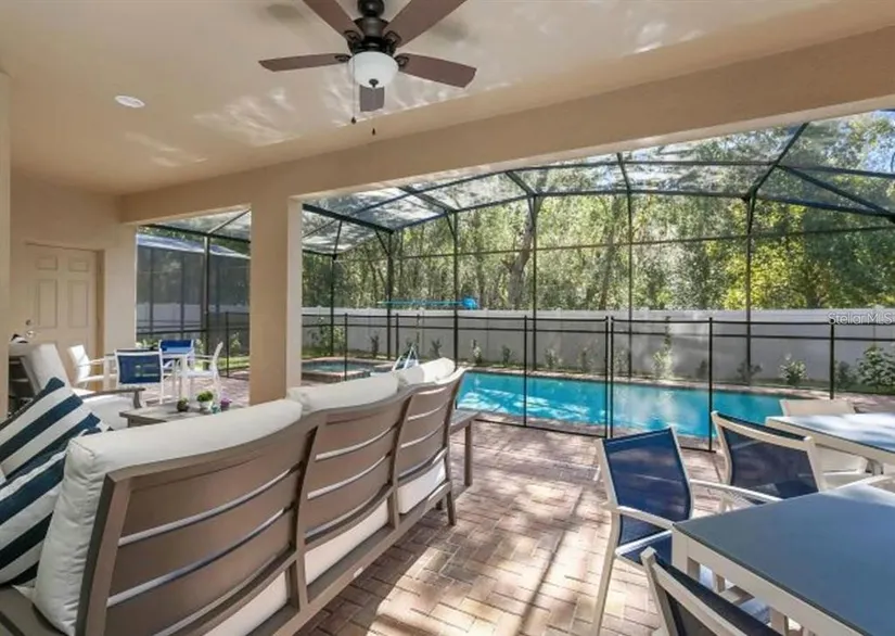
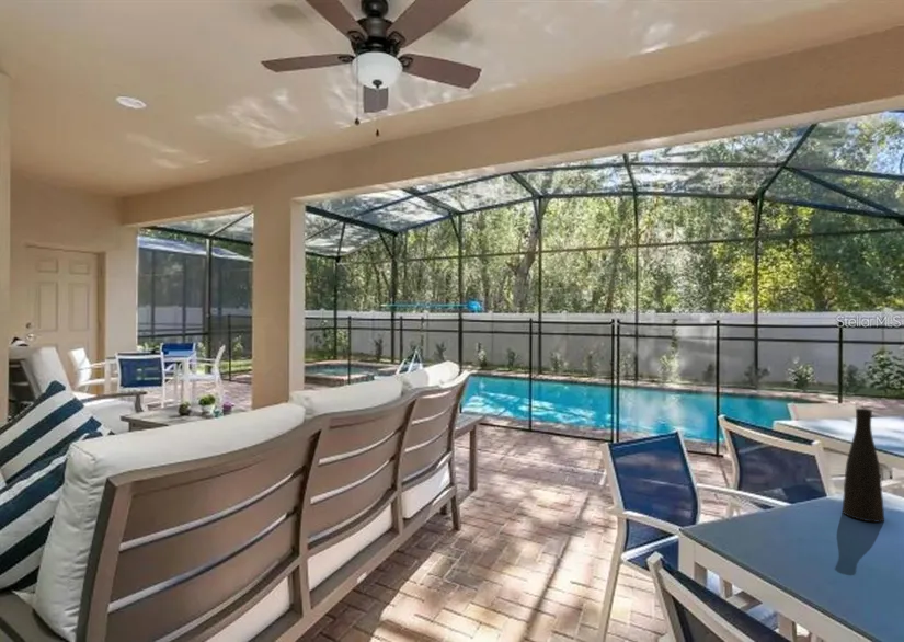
+ vase [842,408,885,524]
